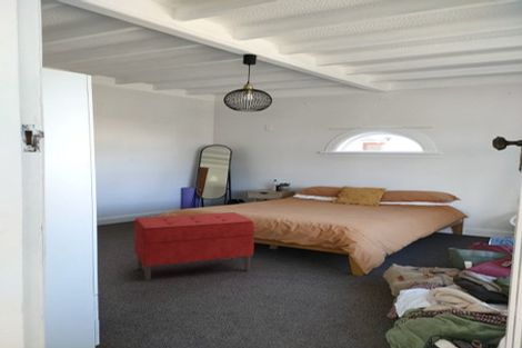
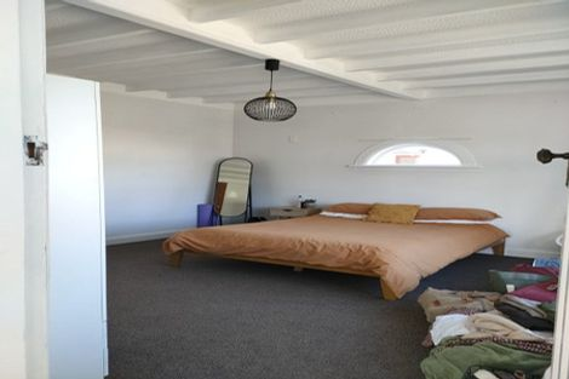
- bench [133,211,255,282]
